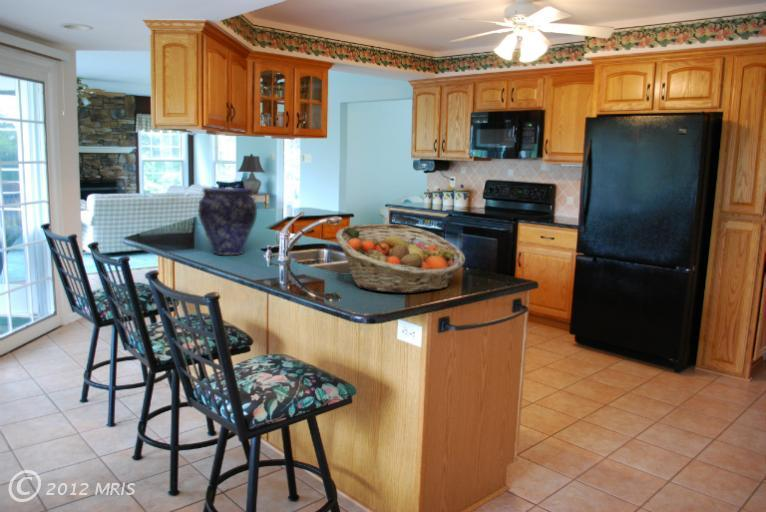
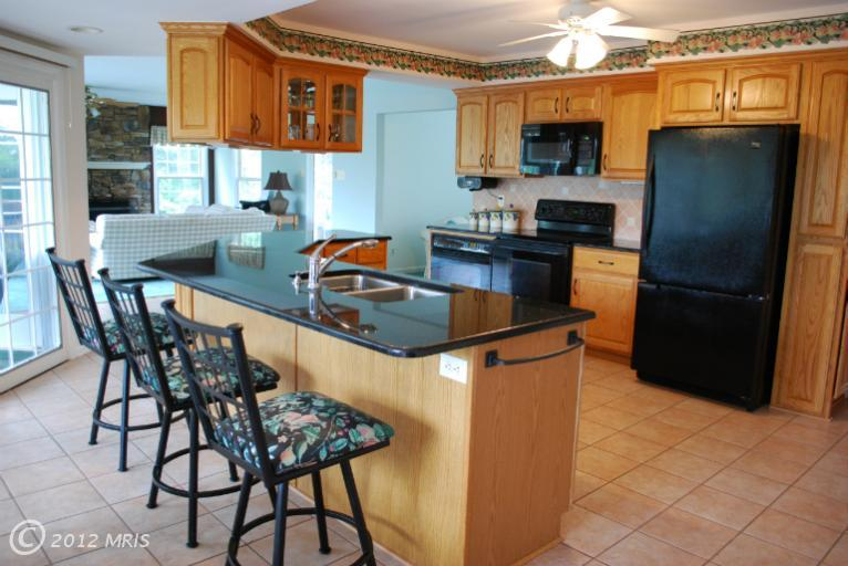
- fruit basket [335,223,466,294]
- vase [197,186,258,256]
